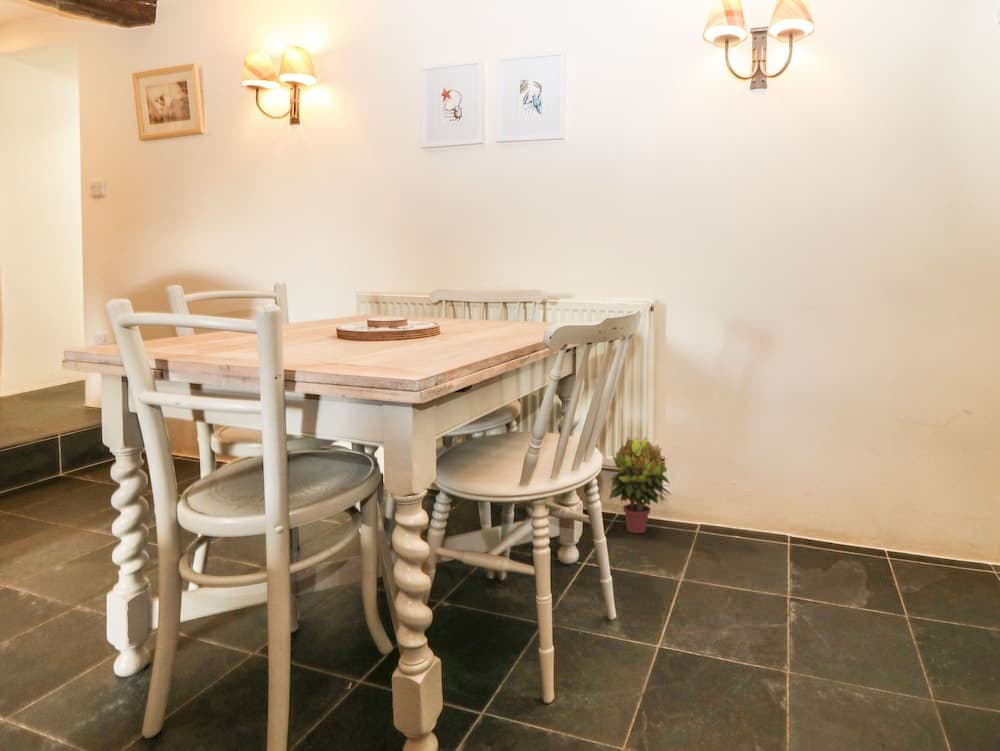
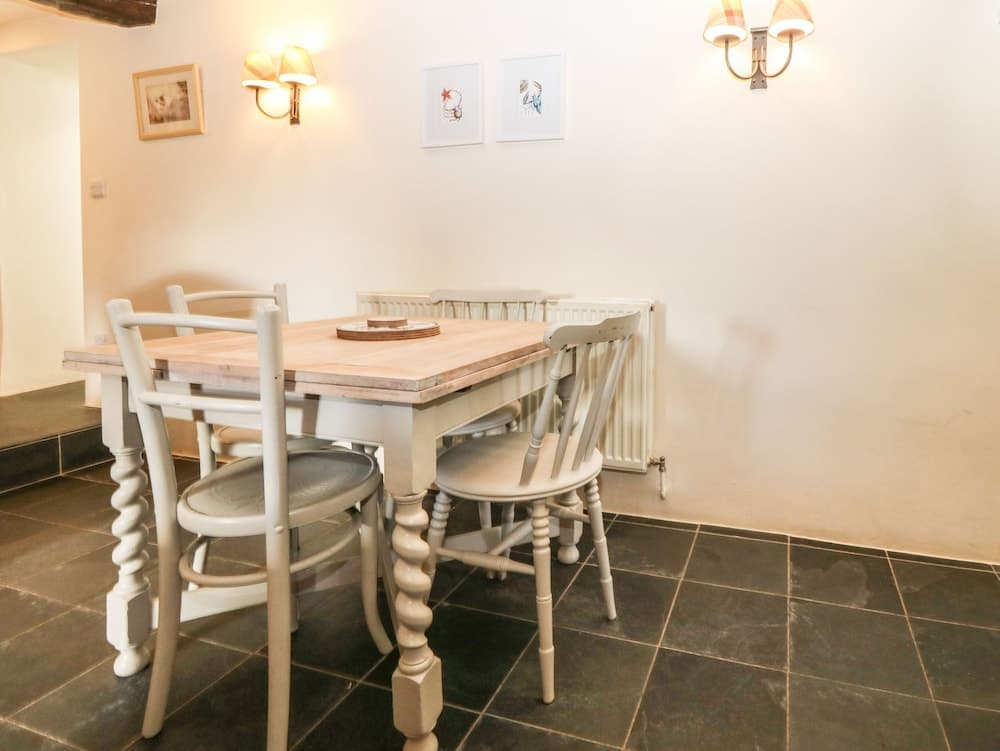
- potted plant [608,436,673,534]
